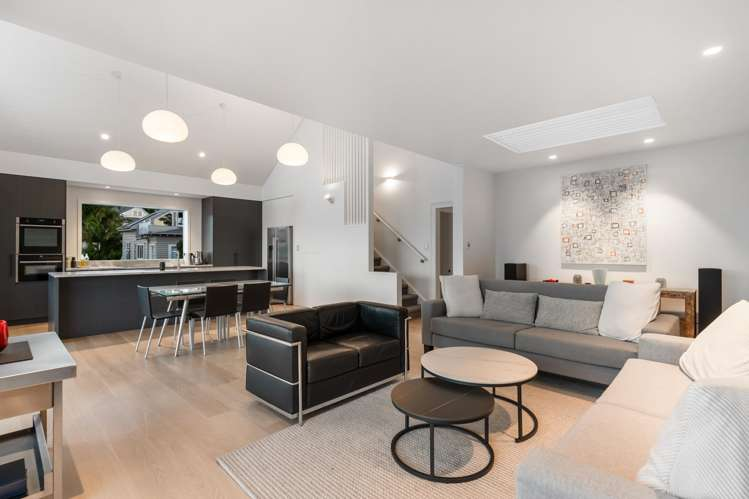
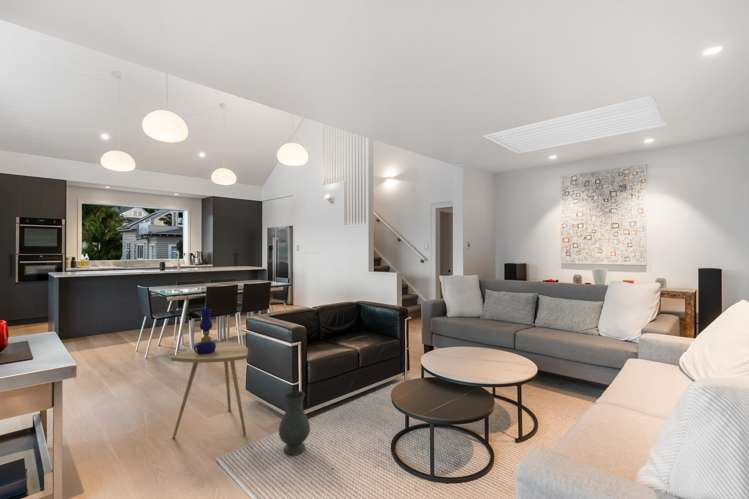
+ vase [278,390,311,456]
+ side table [170,340,249,439]
+ oil lamp [193,308,216,354]
